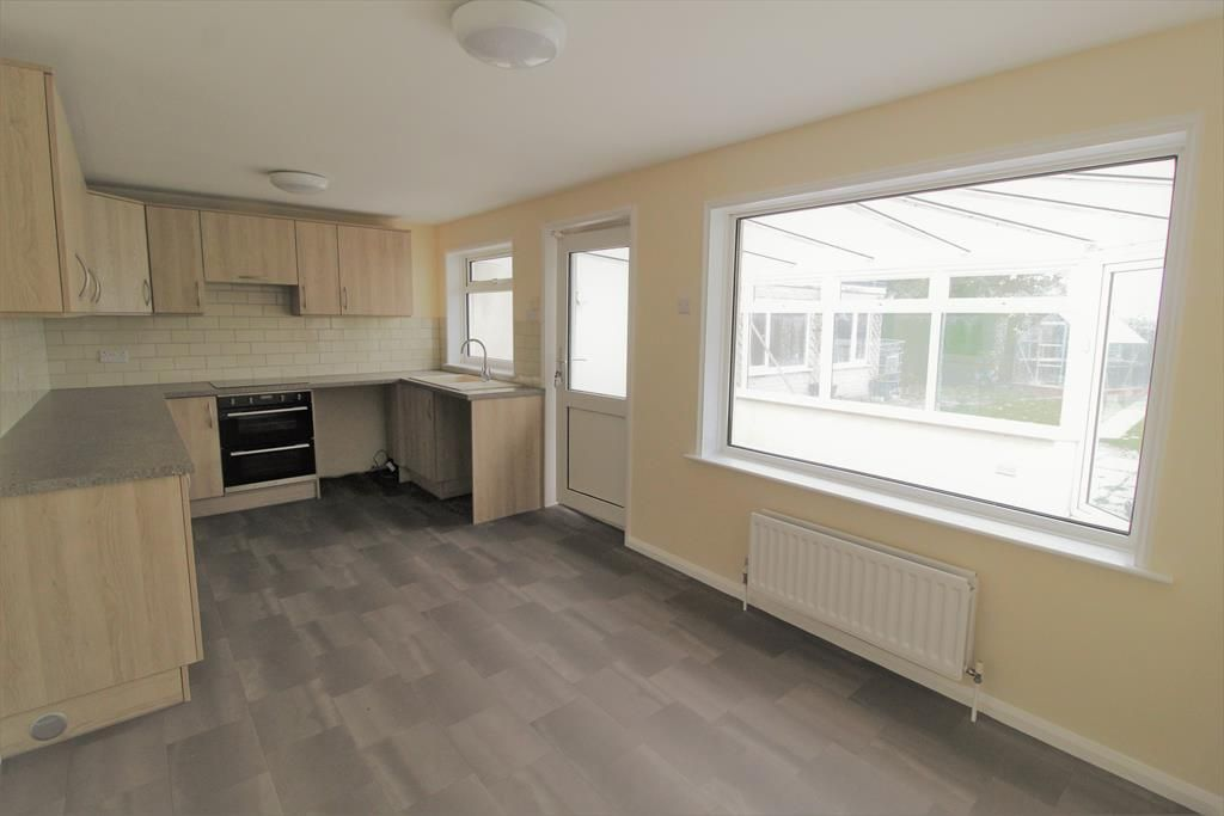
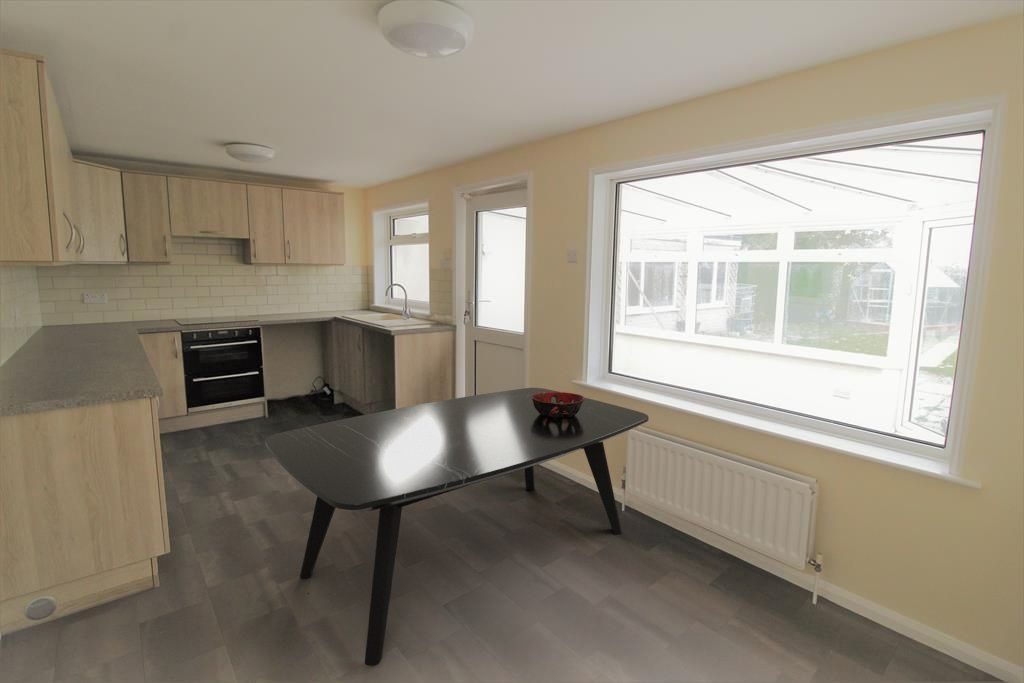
+ decorative bowl [531,391,586,418]
+ dining table [264,387,650,667]
